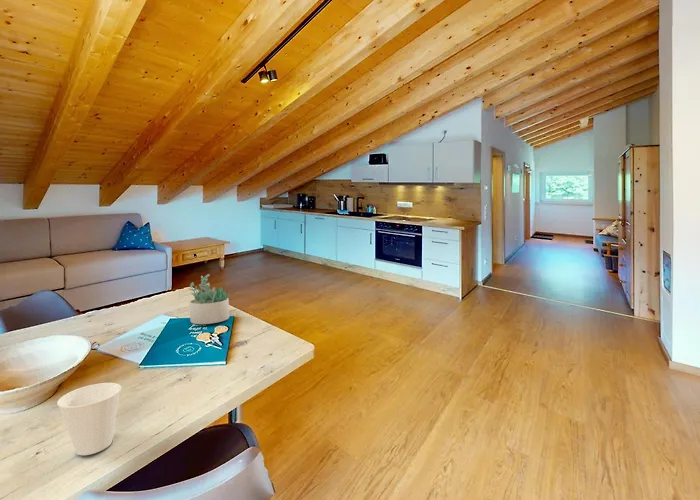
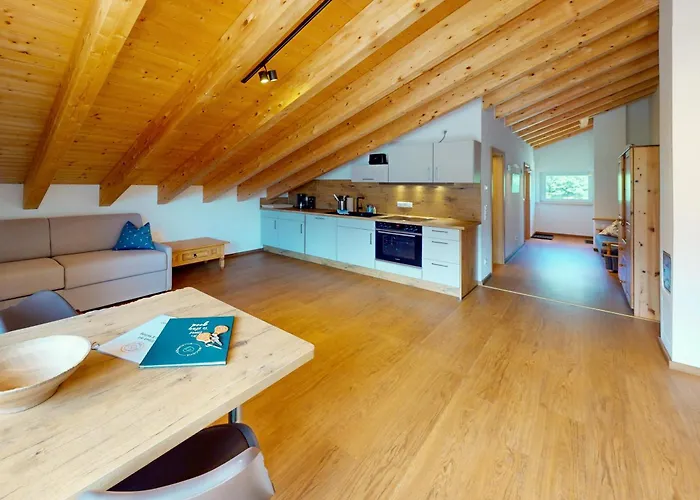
- succulent plant [187,273,230,325]
- cup [56,382,122,456]
